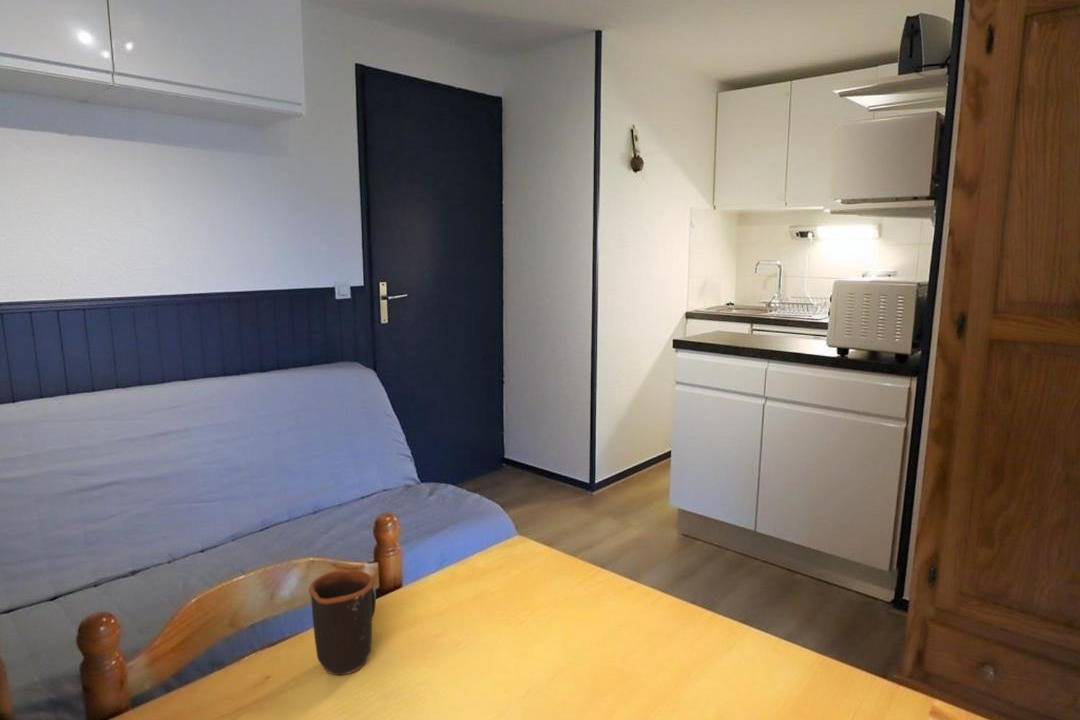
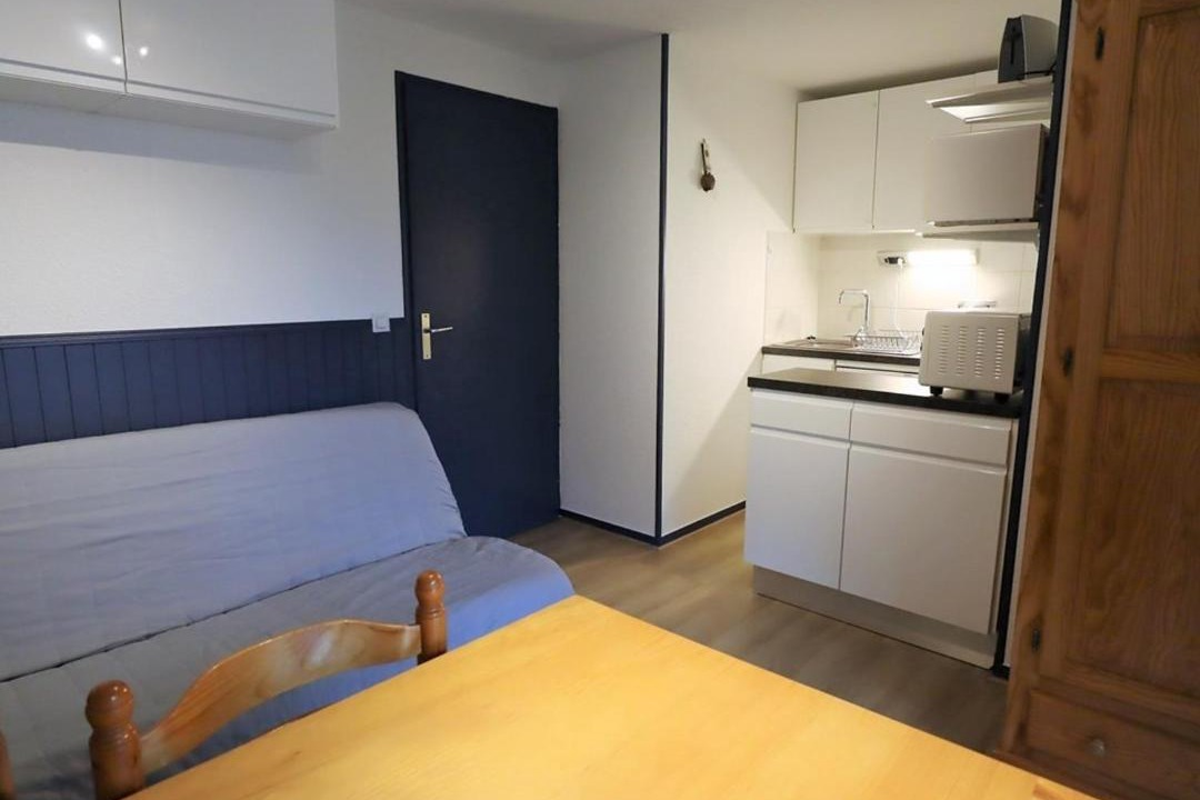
- mug [308,569,377,676]
